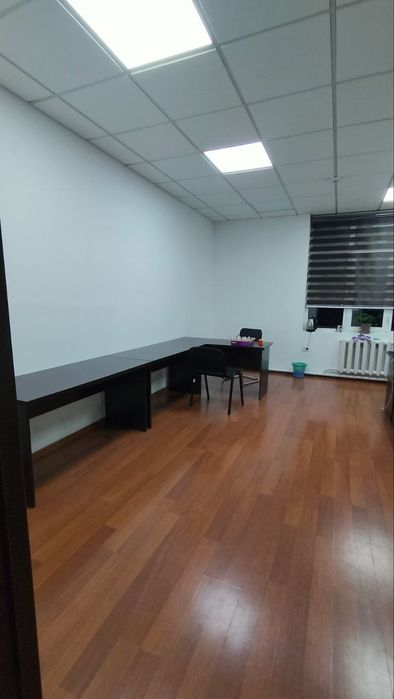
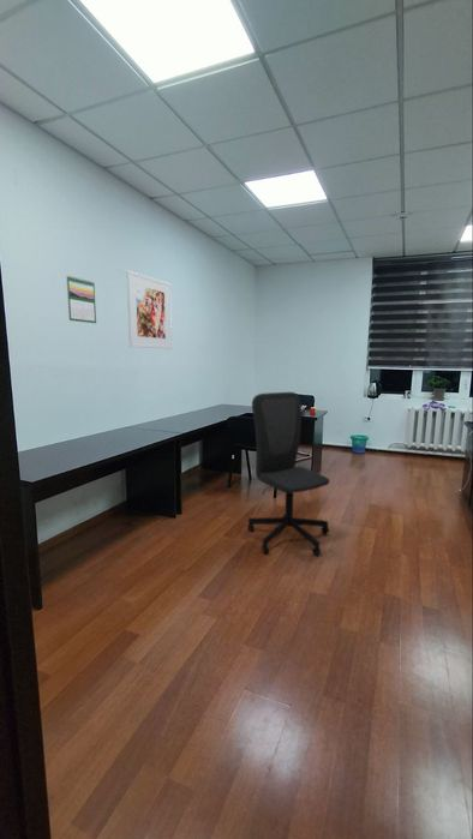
+ office chair [246,391,331,557]
+ calendar [66,275,97,324]
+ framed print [125,270,173,350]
